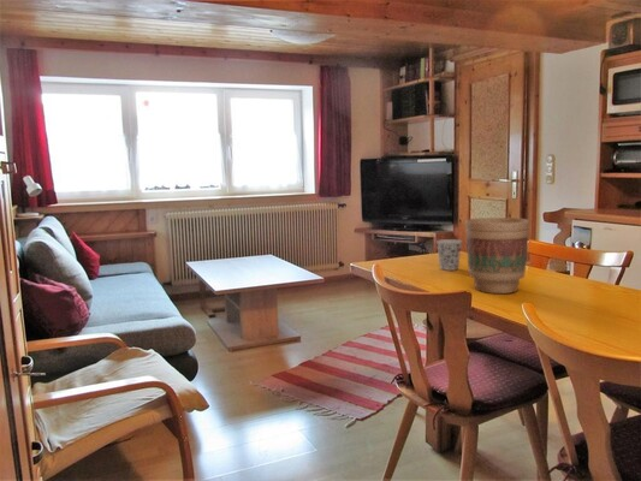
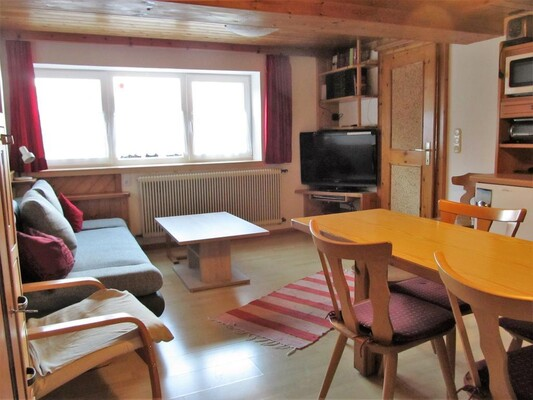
- flower pot [464,216,530,295]
- cup [435,238,463,272]
